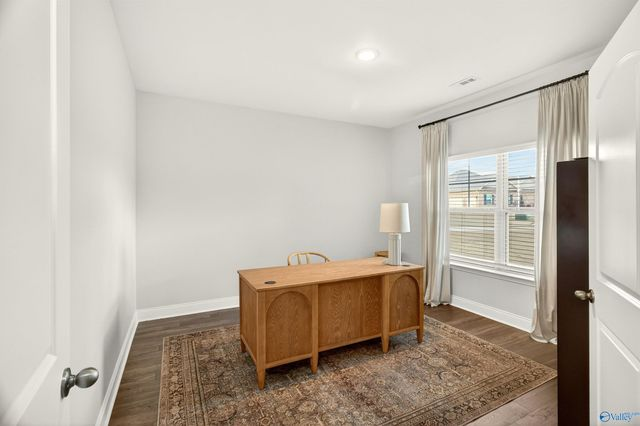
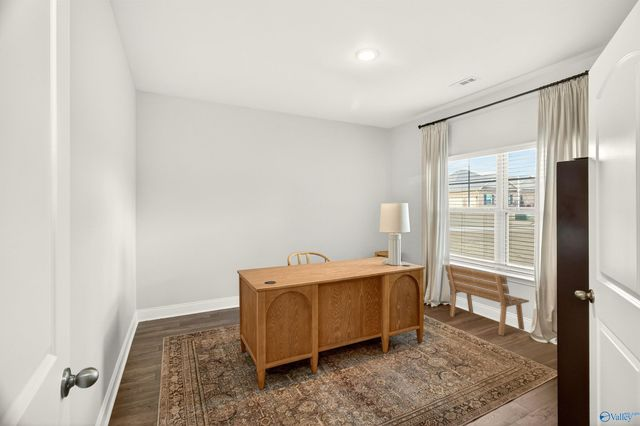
+ bench [444,264,530,337]
